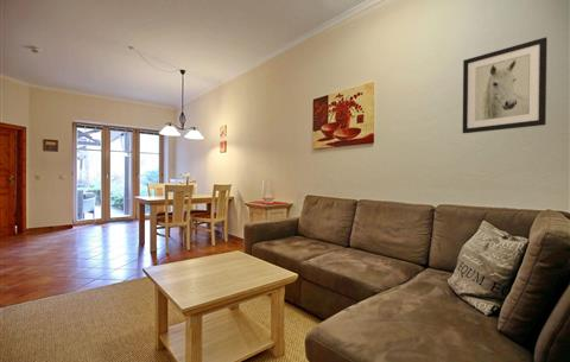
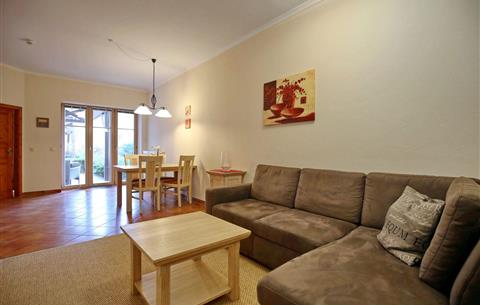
- wall art [462,36,549,134]
